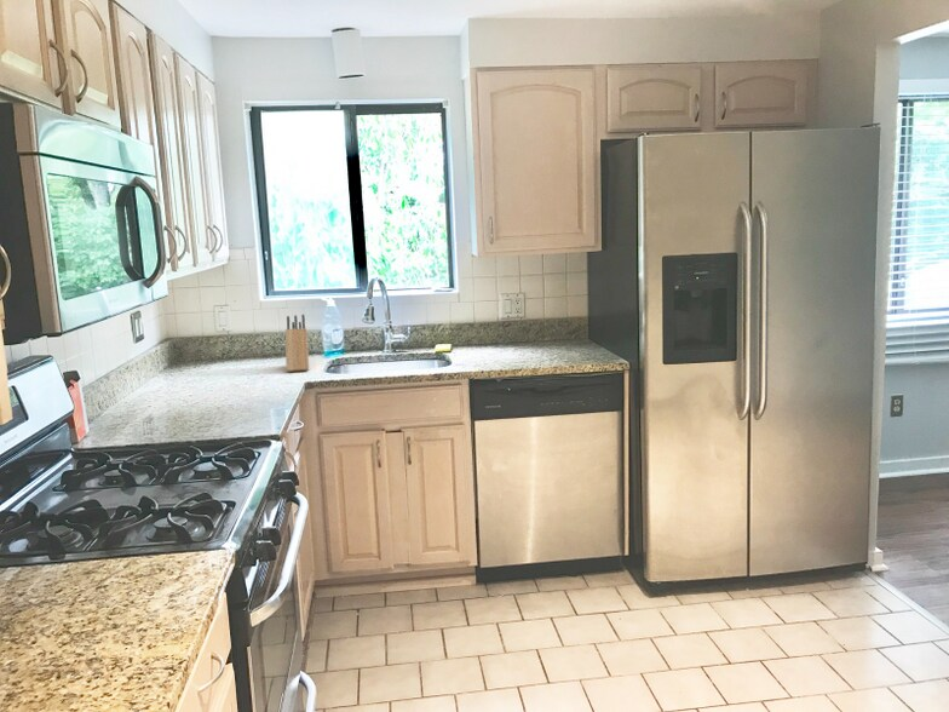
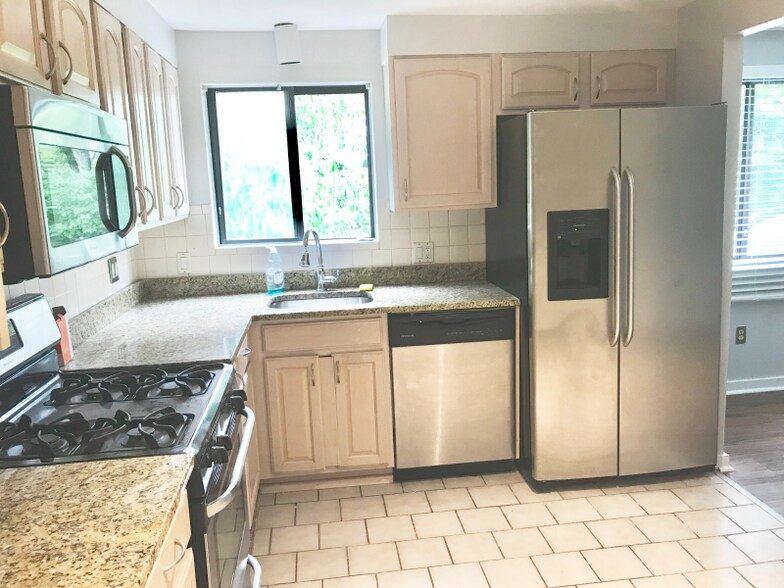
- knife block [284,314,310,373]
